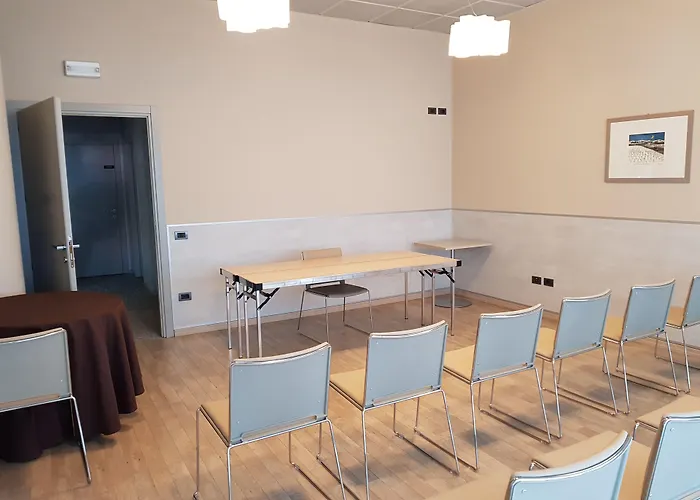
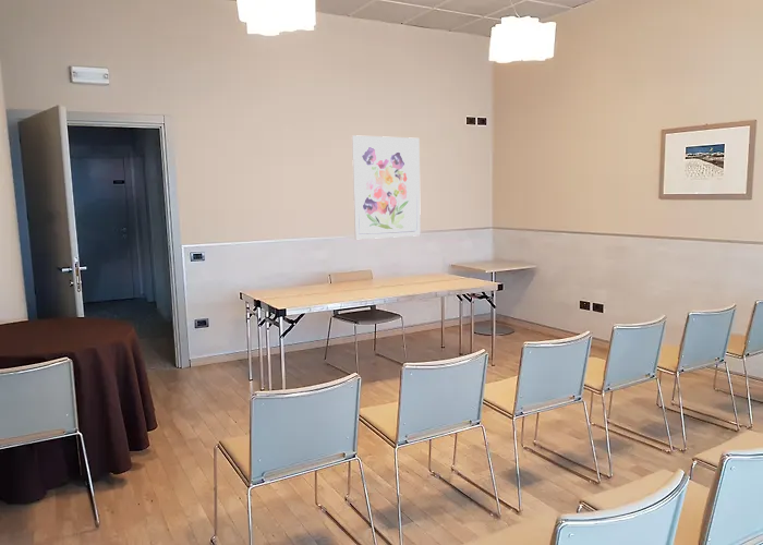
+ wall art [351,134,422,240]
